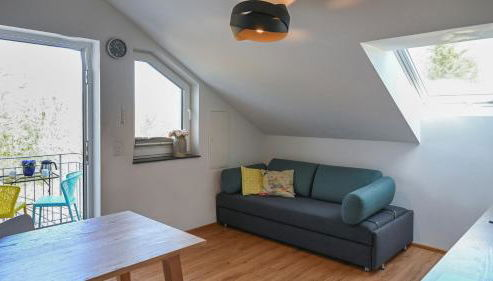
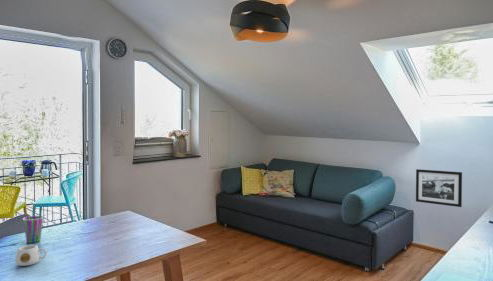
+ mug [14,244,48,267]
+ cup [22,215,44,244]
+ picture frame [415,168,463,208]
